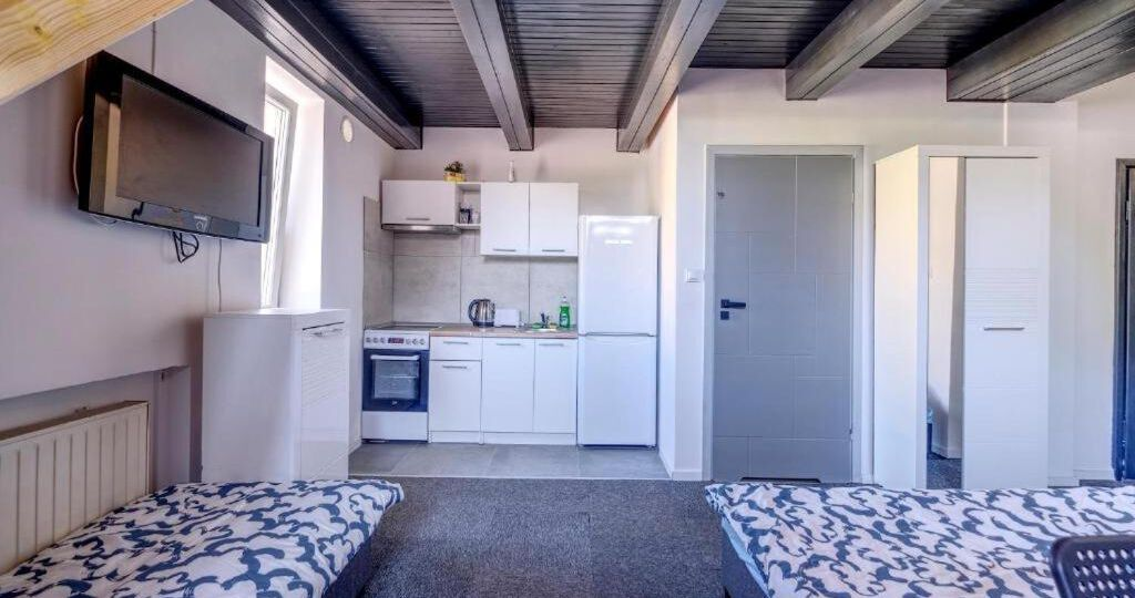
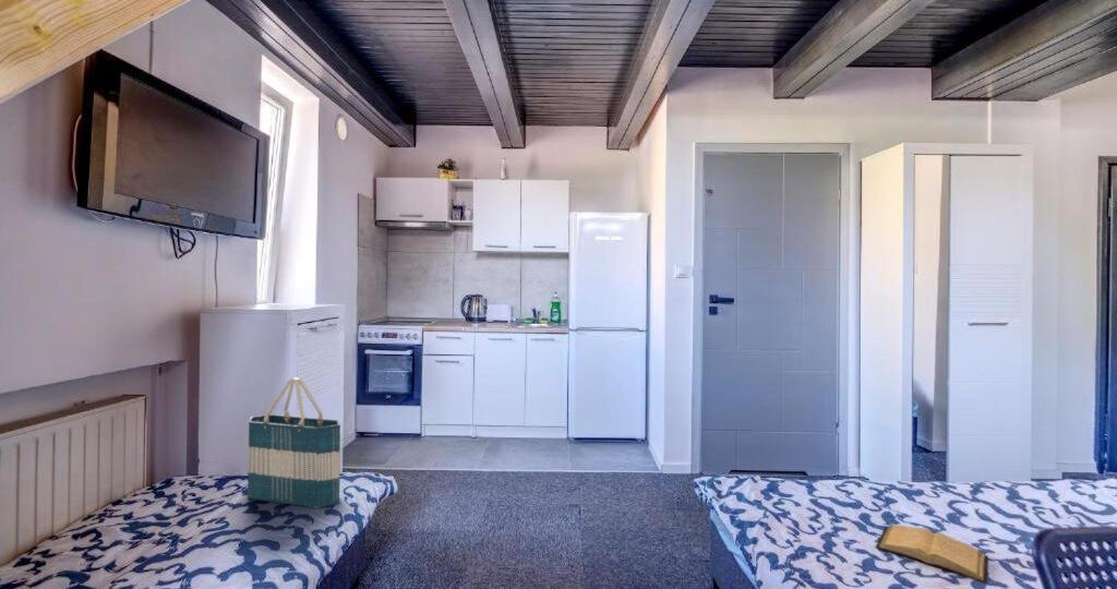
+ book [875,524,989,585]
+ tote bag [247,376,341,509]
